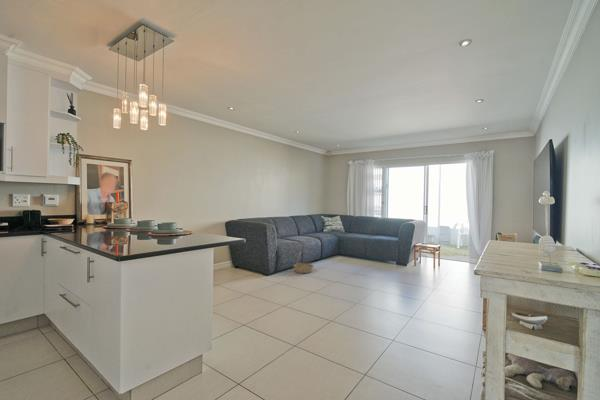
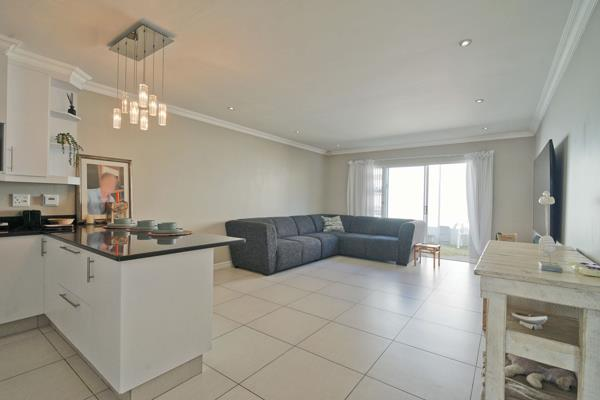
- basket [292,250,315,274]
